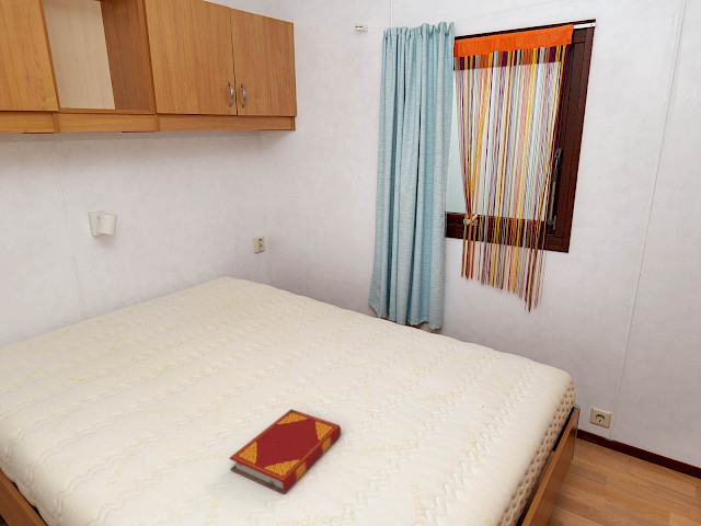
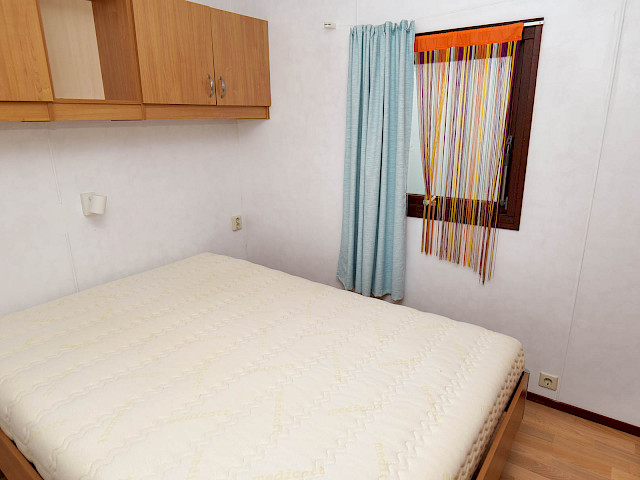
- hardback book [228,409,342,495]
